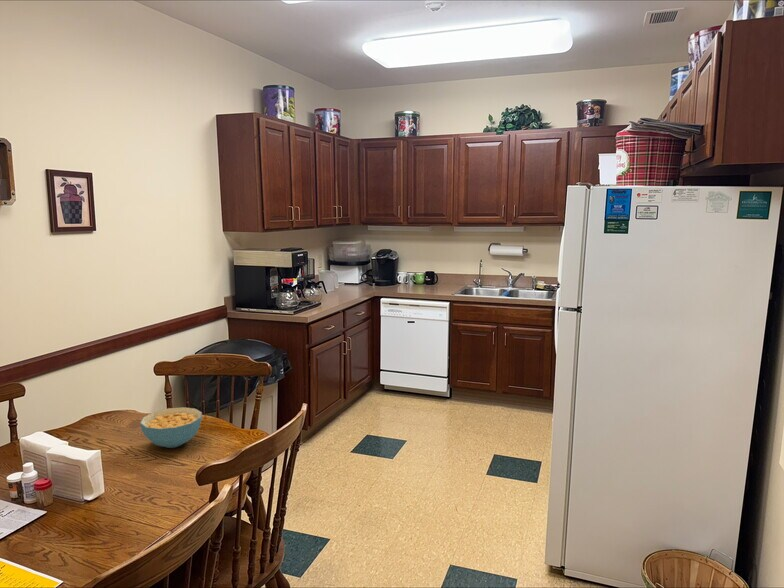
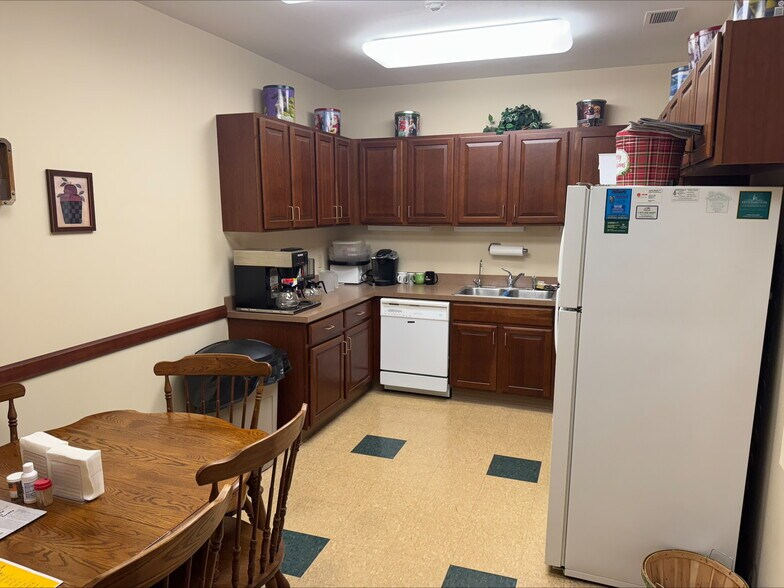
- cereal bowl [139,406,203,449]
